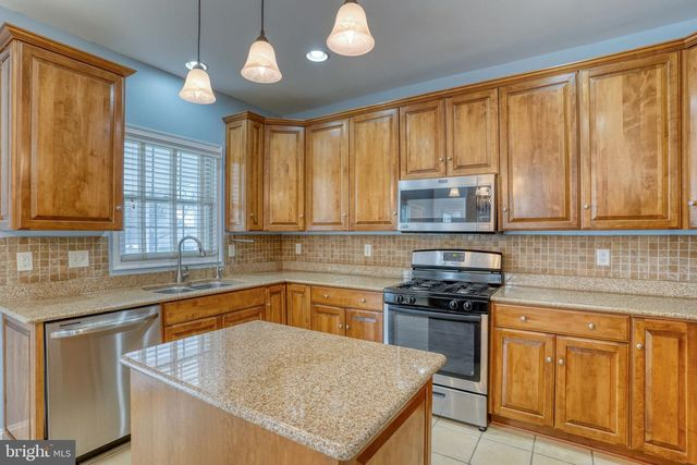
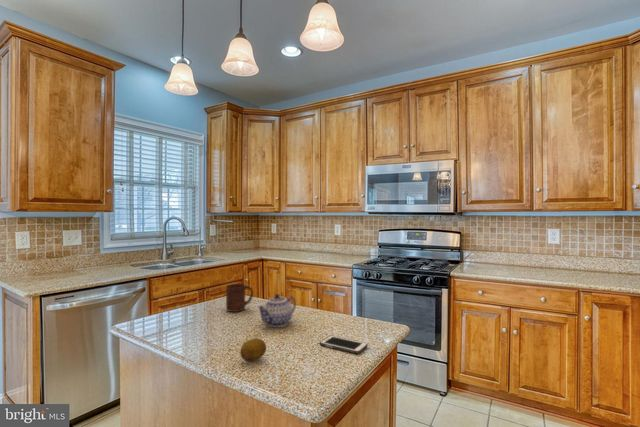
+ cell phone [319,335,369,355]
+ teapot [256,293,297,328]
+ fruit [239,337,267,362]
+ cup [225,283,254,313]
